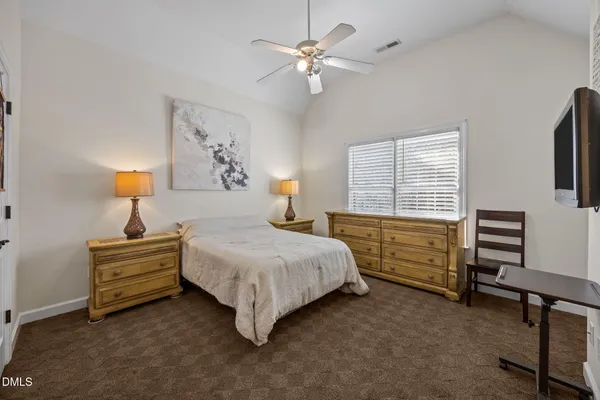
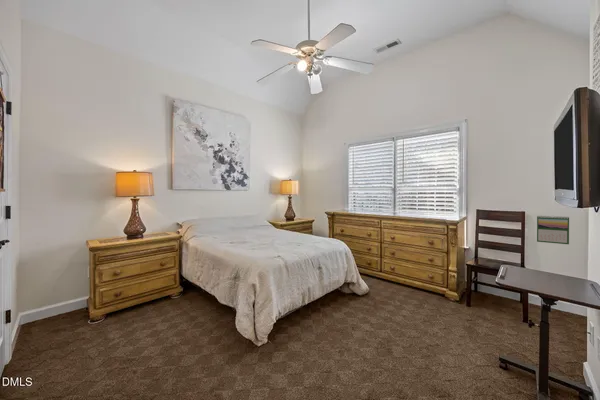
+ calendar [536,215,570,245]
